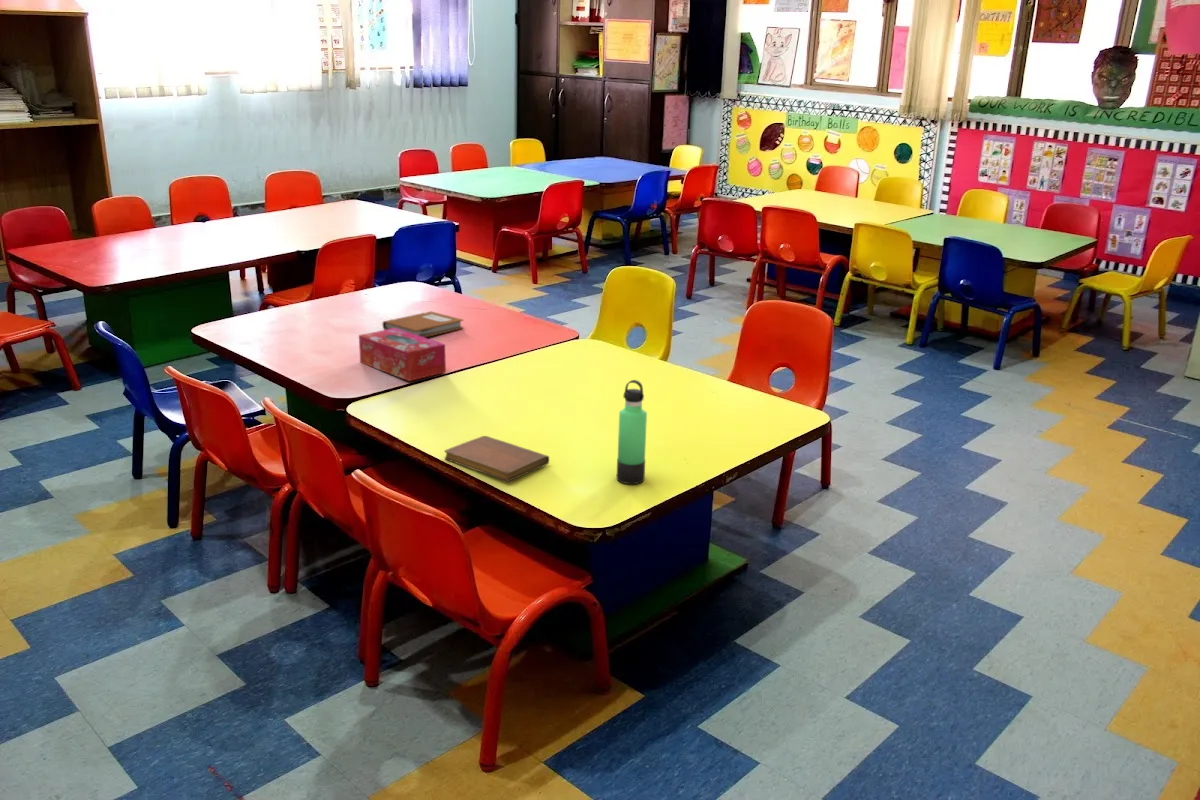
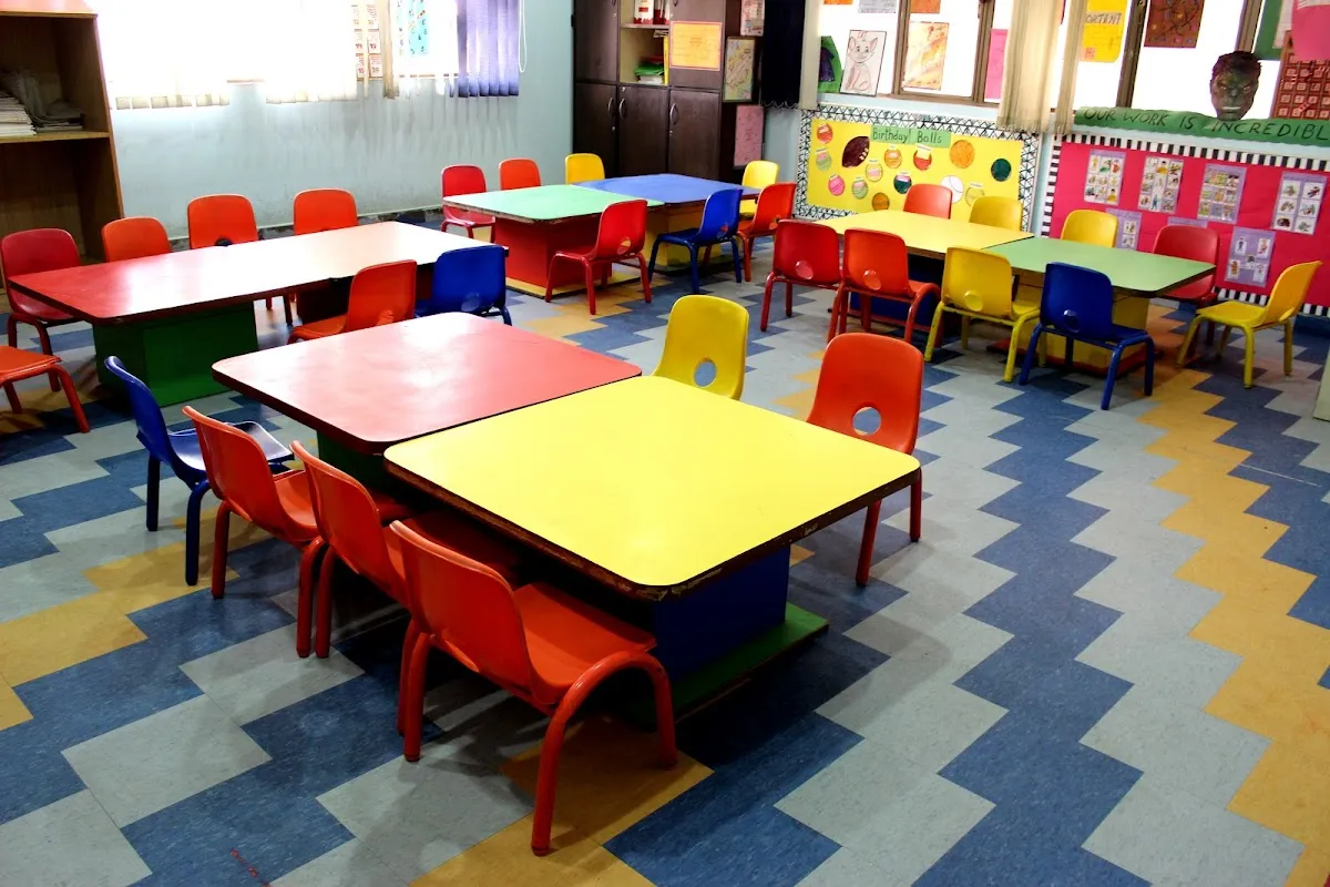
- tissue box [358,328,447,382]
- notebook [444,435,550,482]
- thermos bottle [616,379,648,485]
- notebook [382,311,465,338]
